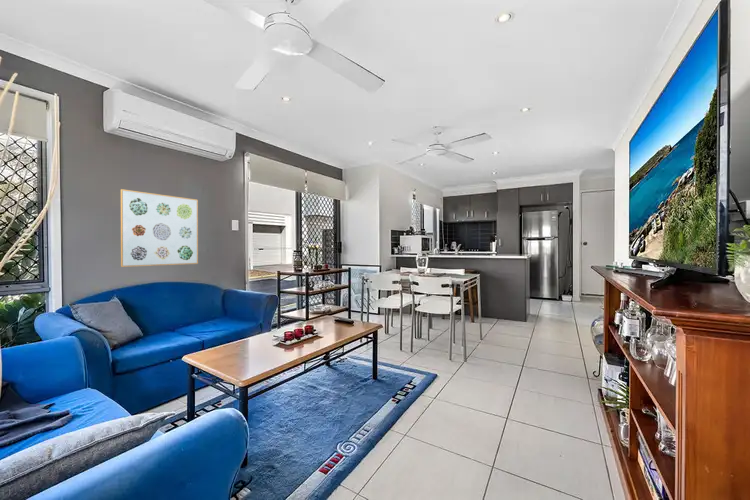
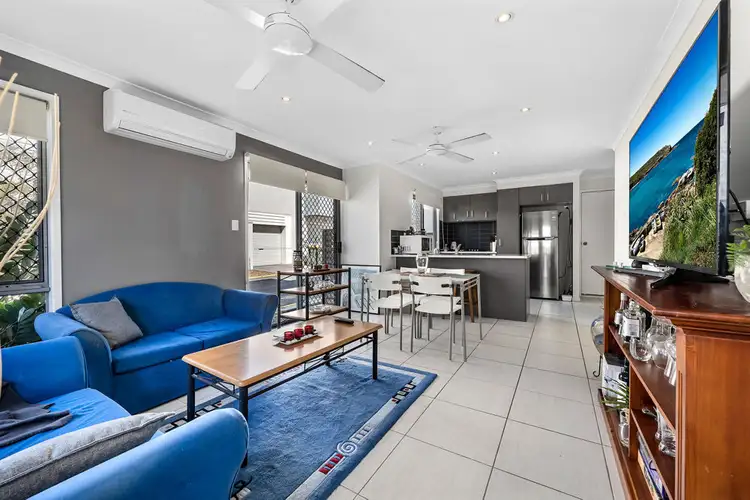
- wall art [120,188,199,268]
